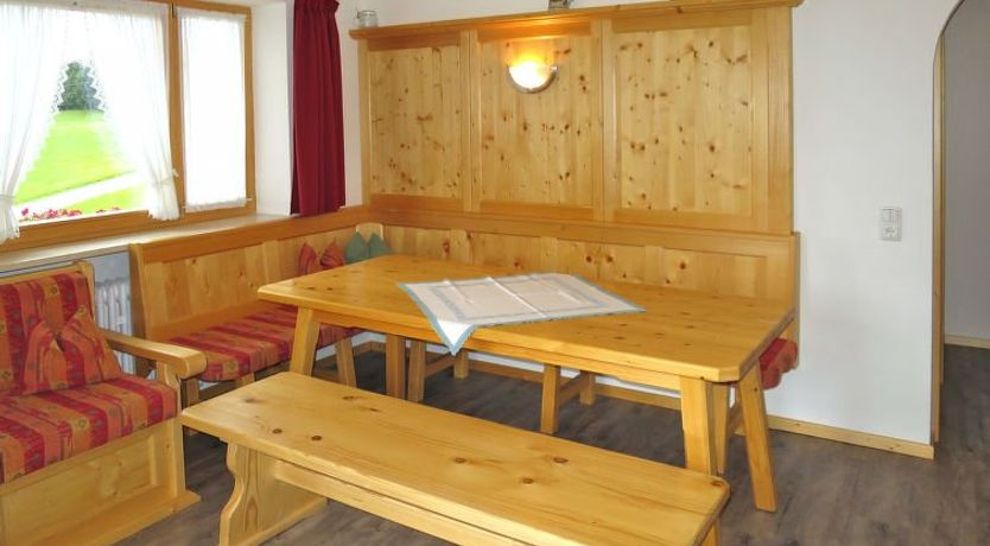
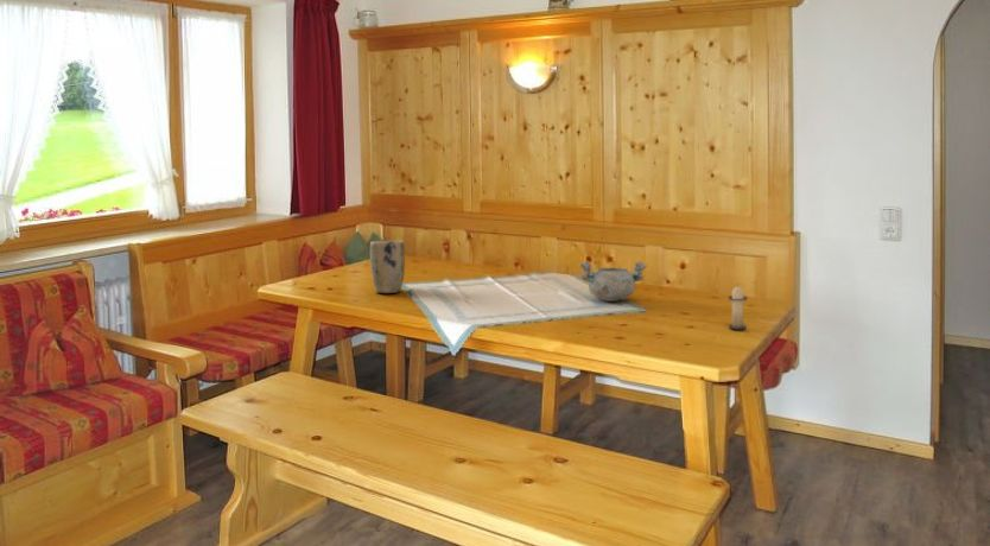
+ decorative bowl [578,260,648,303]
+ candle [728,282,749,331]
+ plant pot [369,240,406,294]
